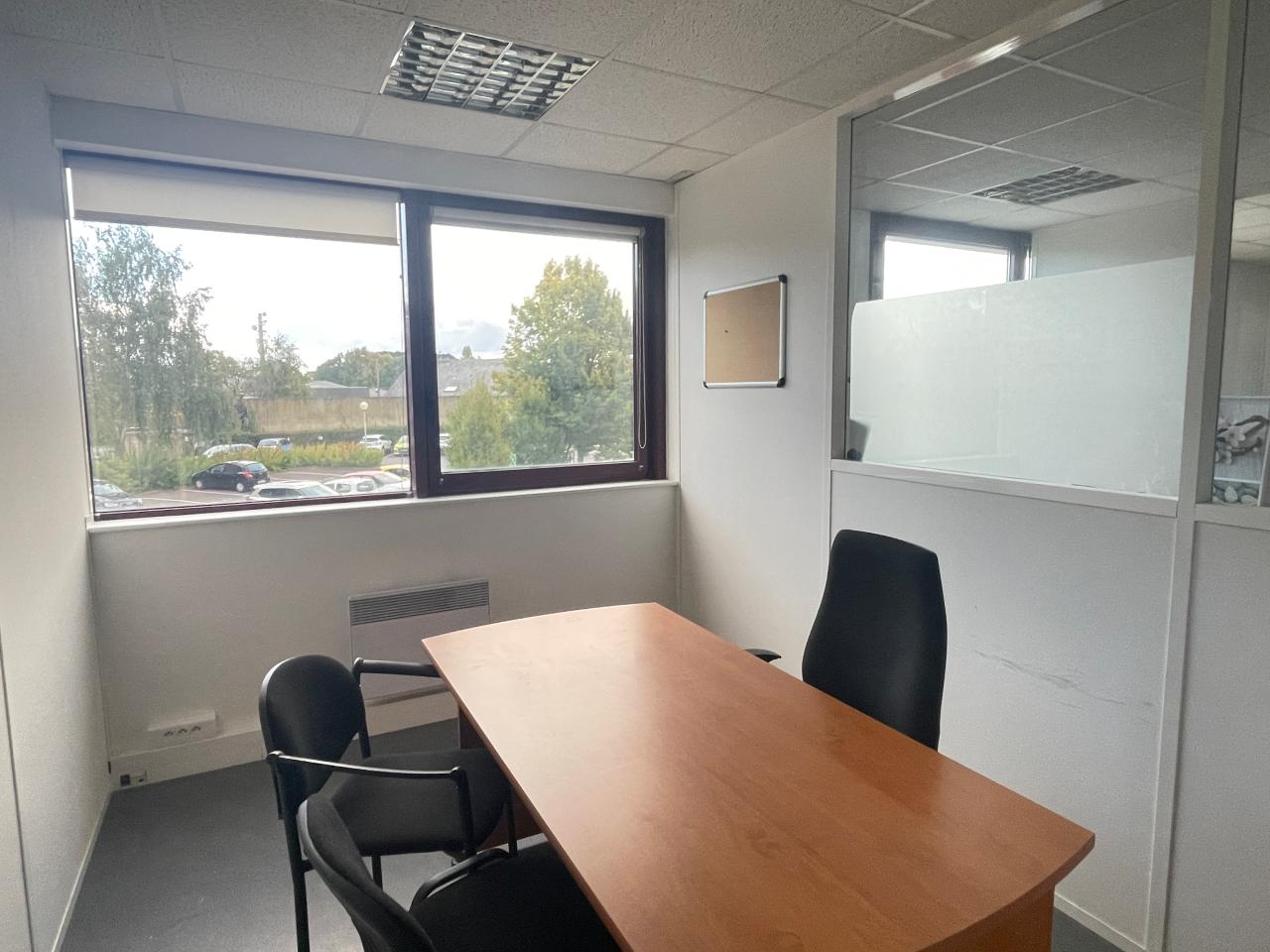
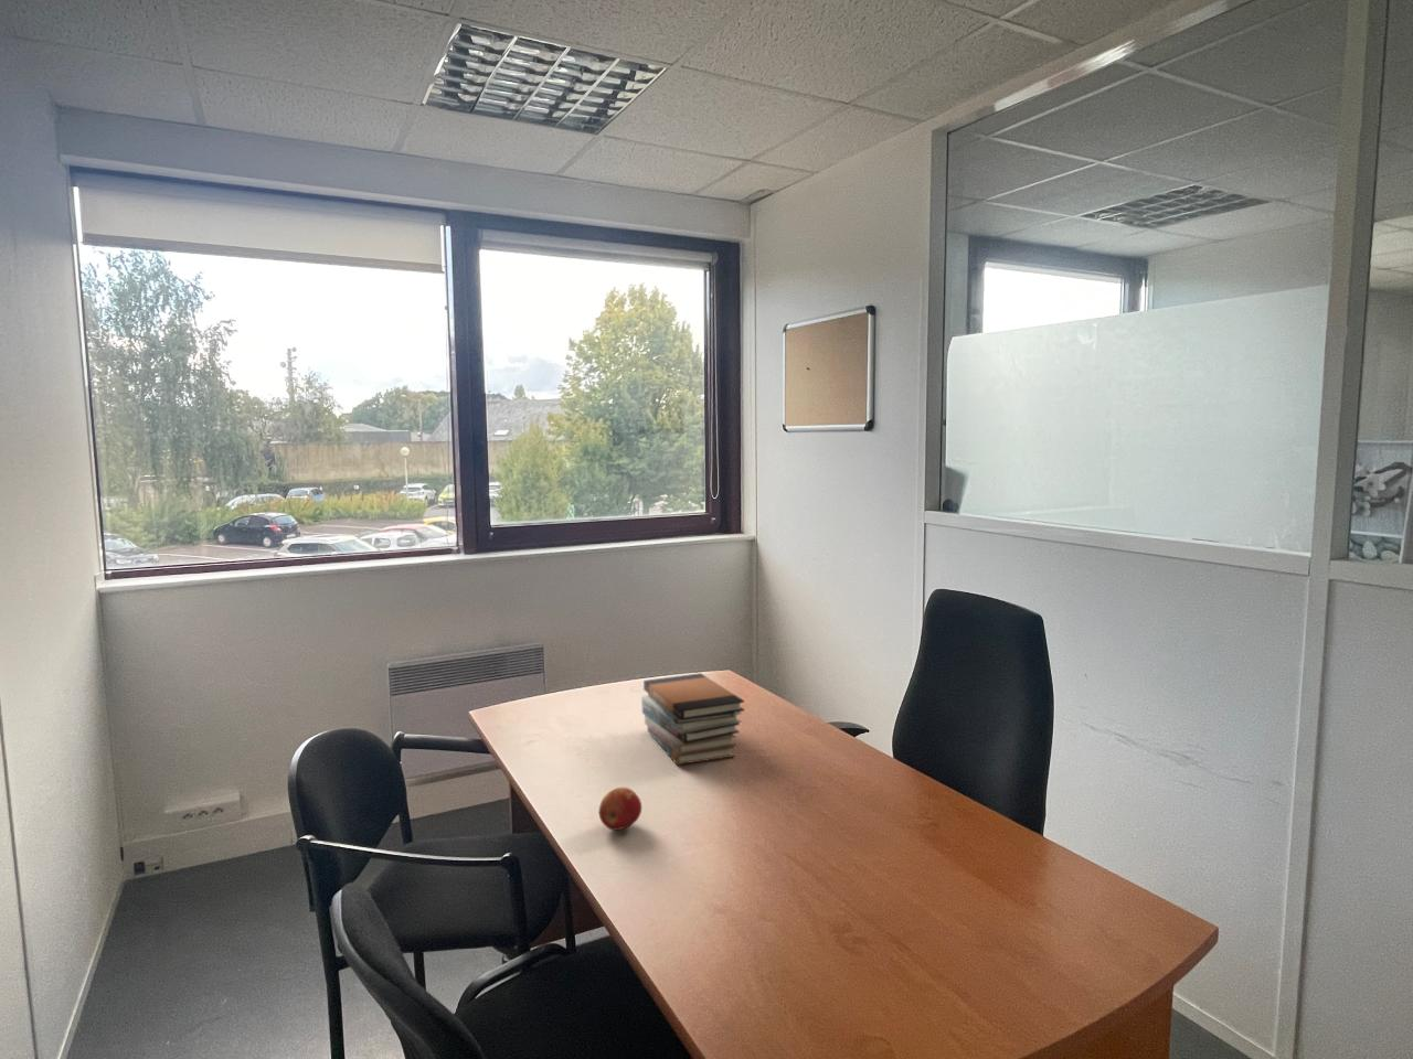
+ apple [599,786,642,831]
+ book stack [640,672,745,765]
